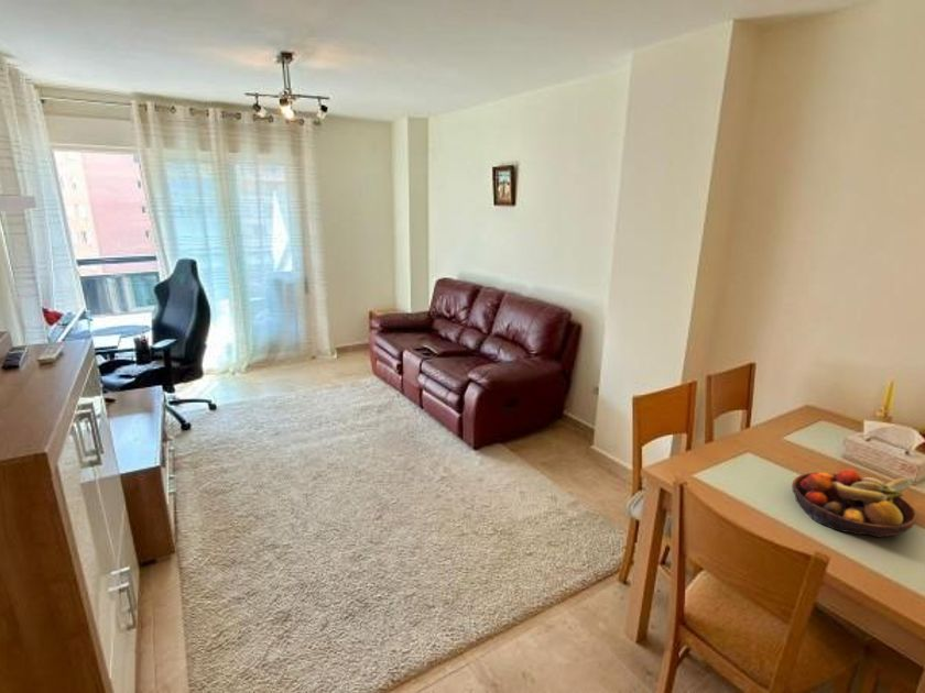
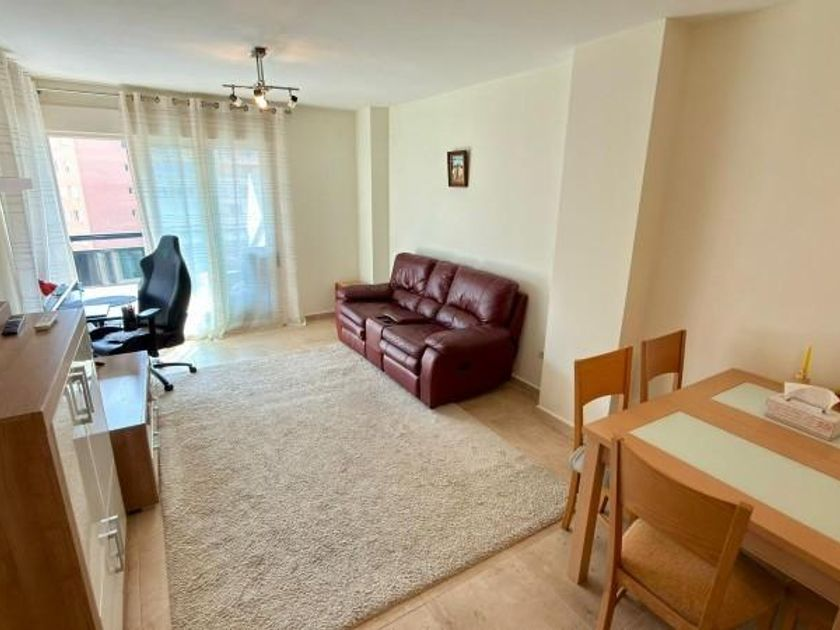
- fruit bowl [791,469,917,539]
